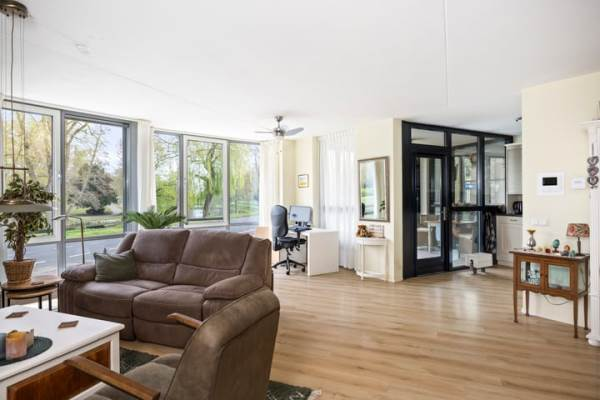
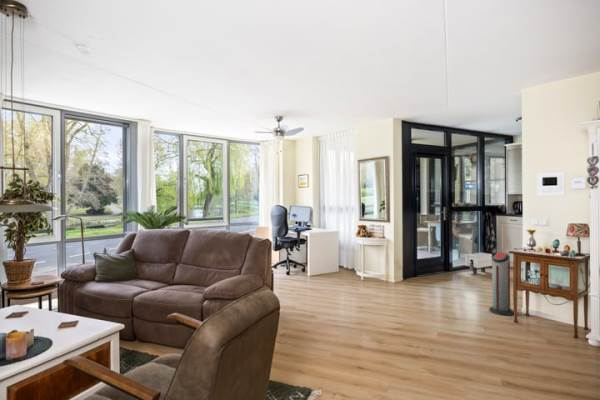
+ air purifier [488,251,515,317]
